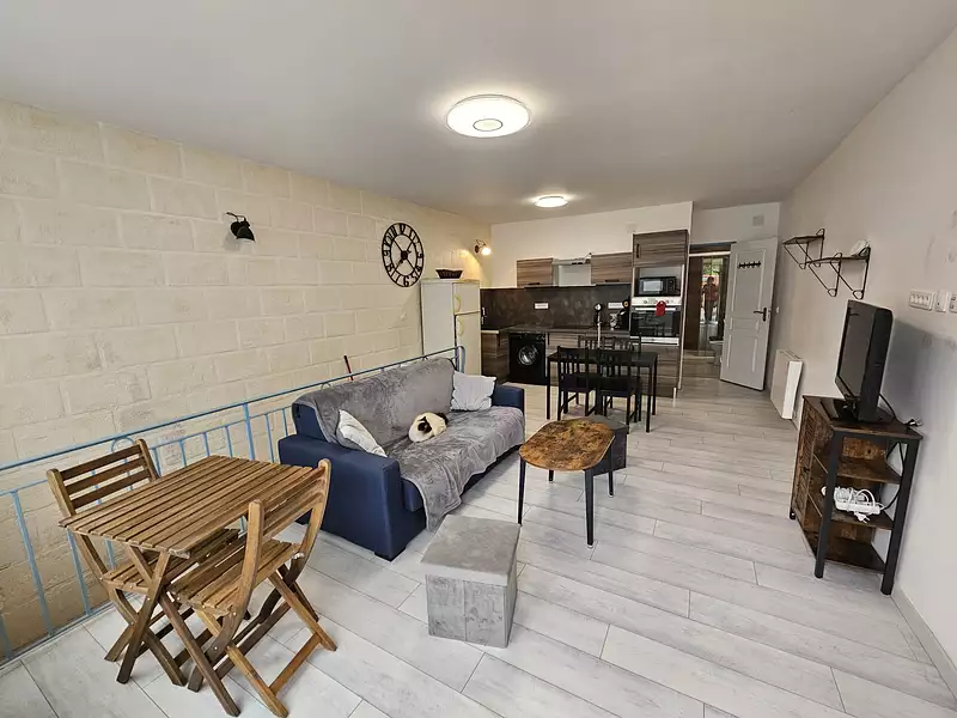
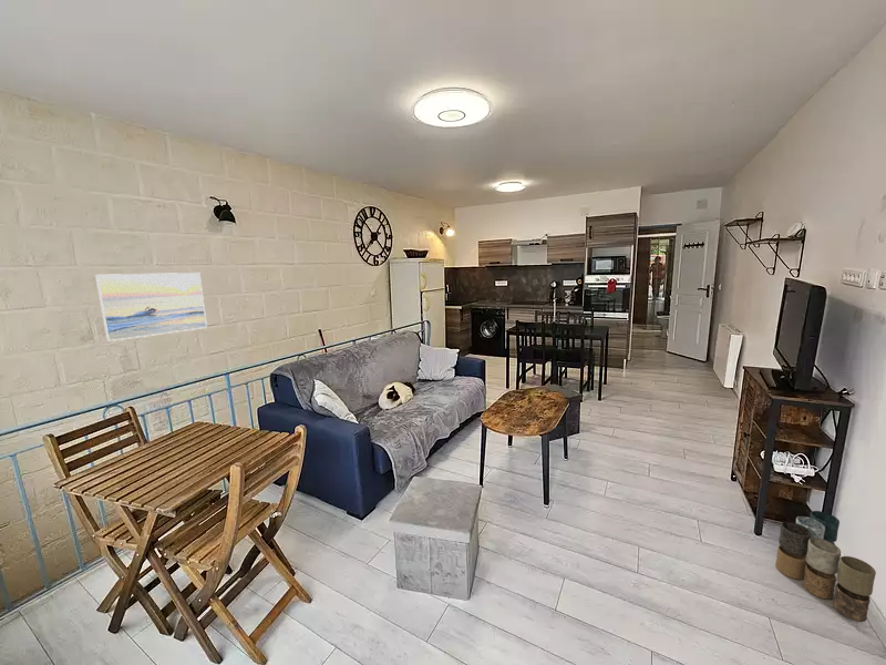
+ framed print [94,272,208,342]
+ pouf [774,510,877,623]
